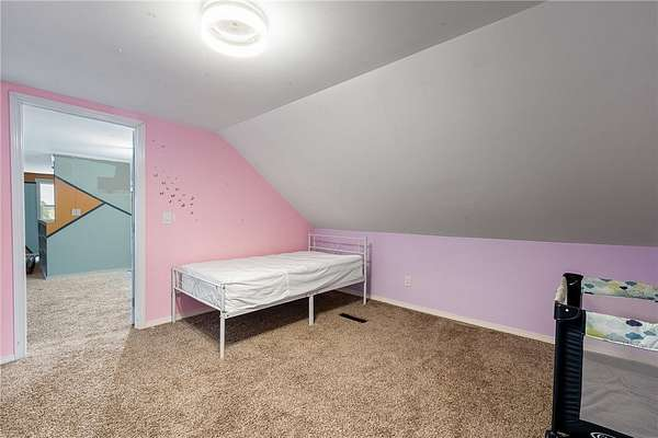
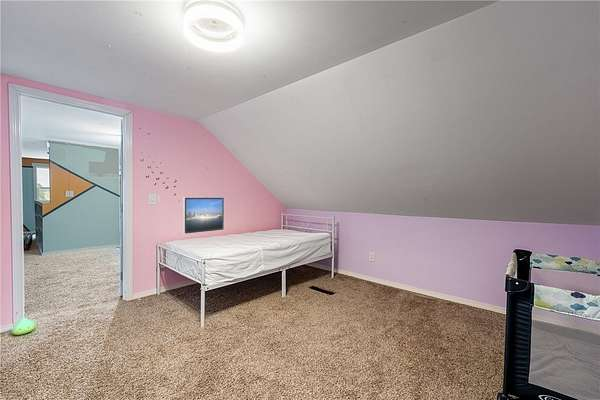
+ plush toy [10,317,37,336]
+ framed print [182,196,225,235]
